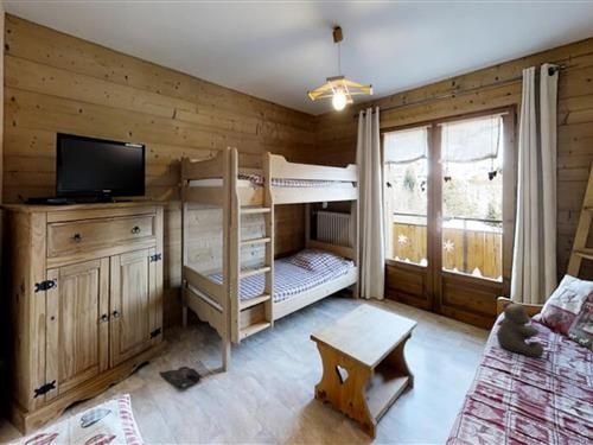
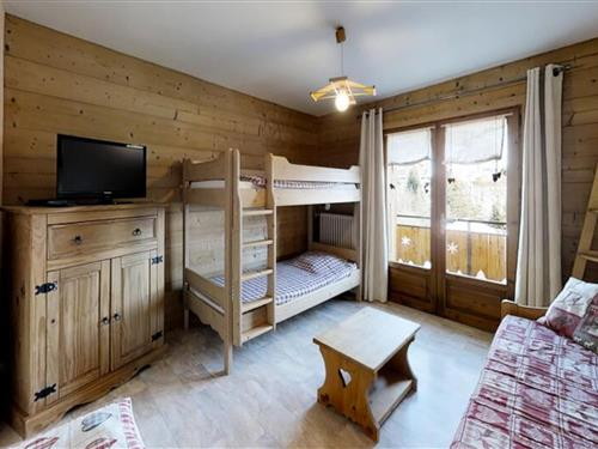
- bag [158,365,205,390]
- teddy bear [496,300,546,360]
